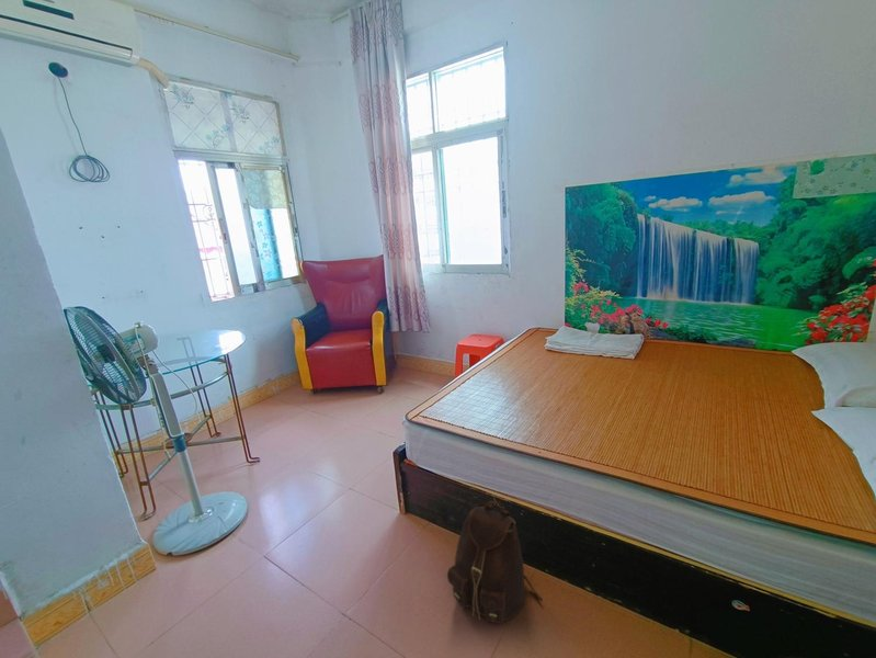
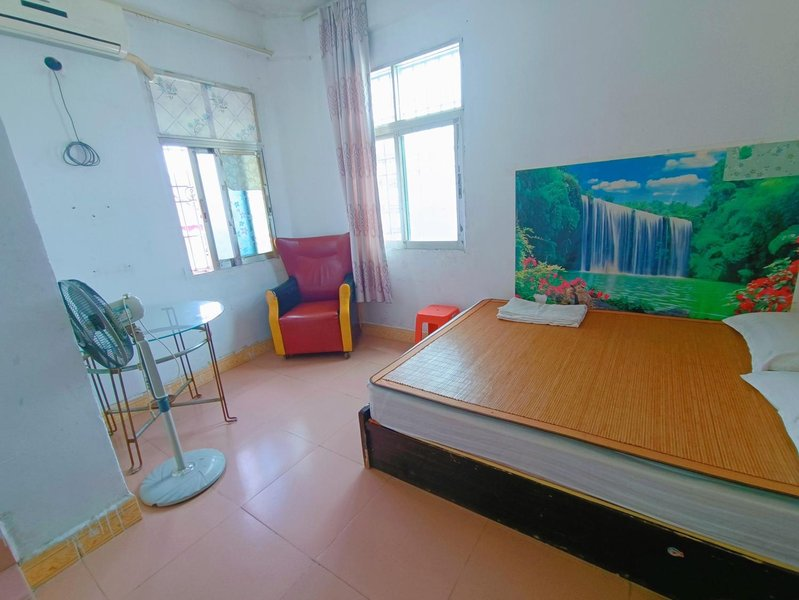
- backpack [446,500,544,625]
